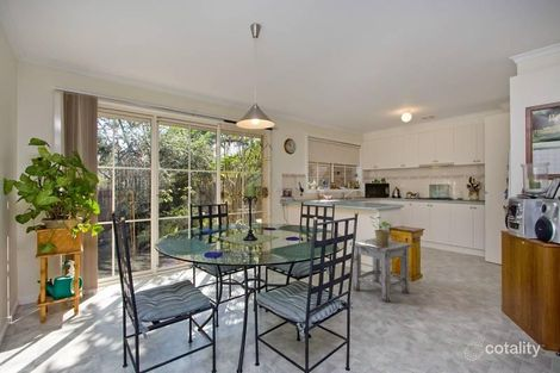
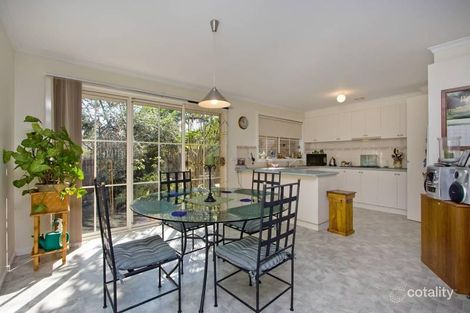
- potted plant [369,216,393,243]
- stool [349,237,413,303]
